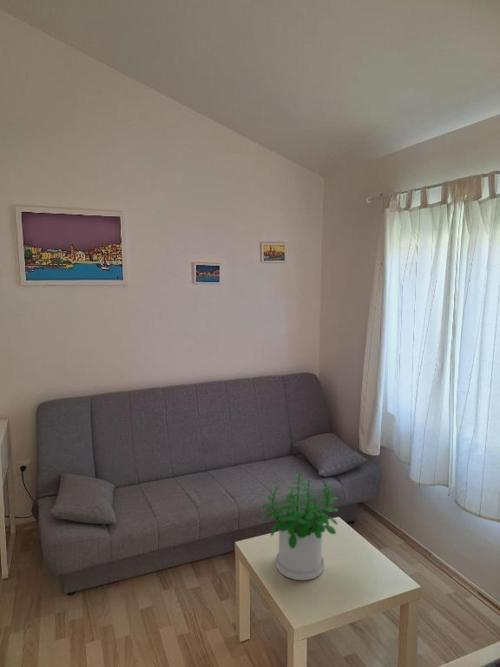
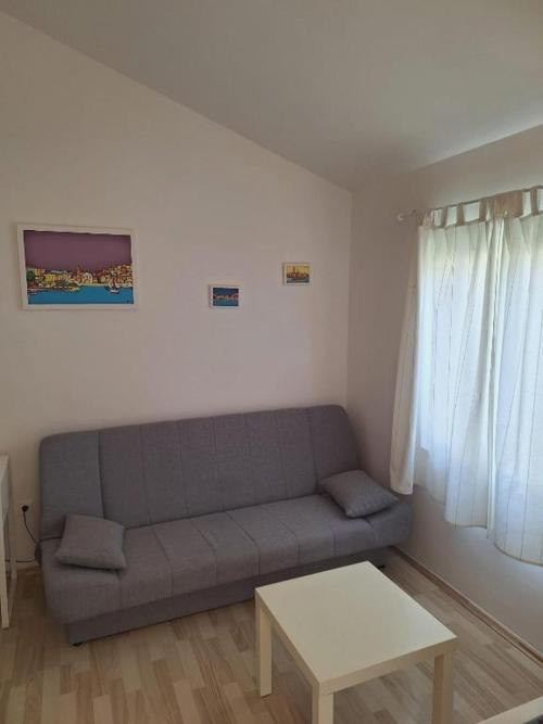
- potted plant [261,472,340,581]
